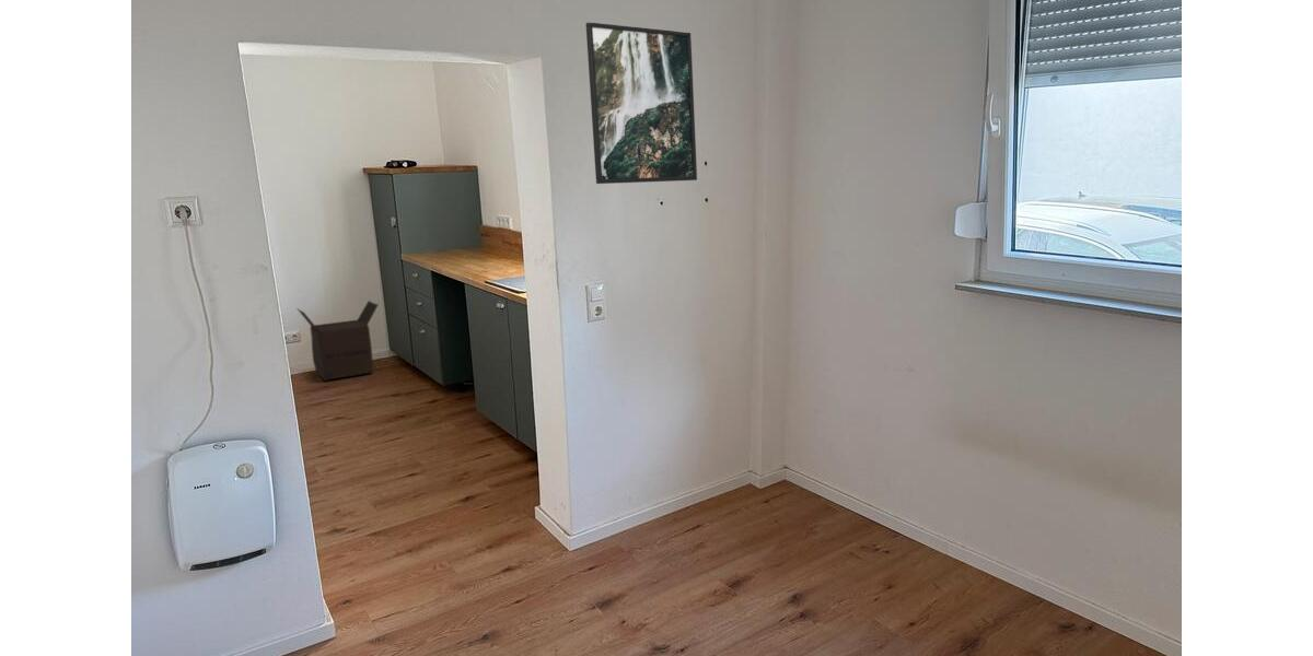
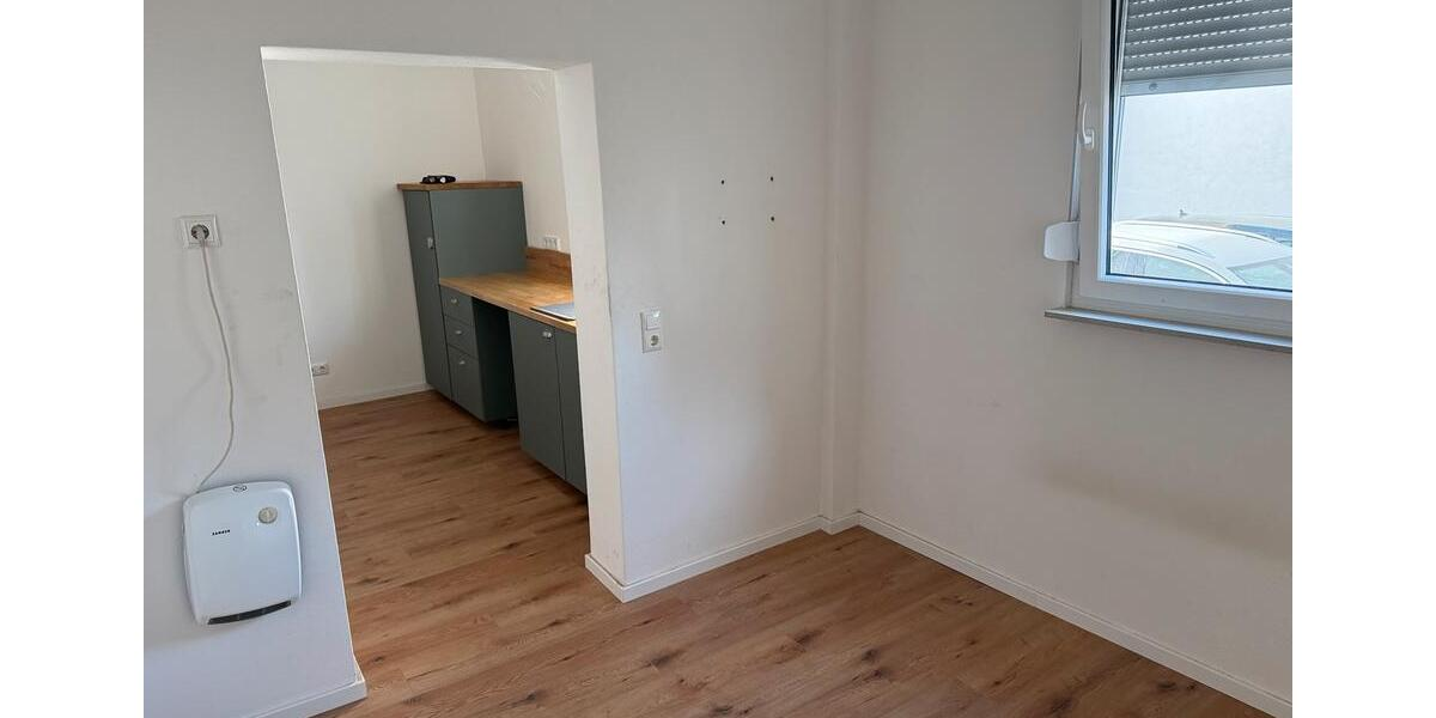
- cardboard box [295,300,380,382]
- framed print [585,21,698,185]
